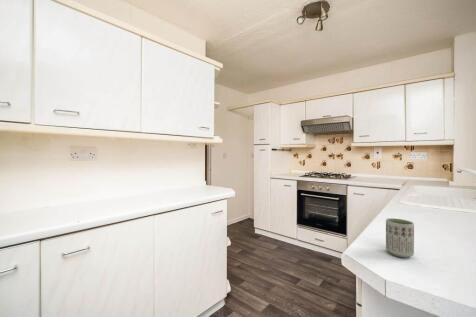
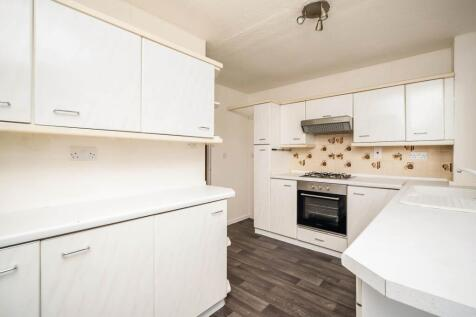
- cup [385,217,415,258]
